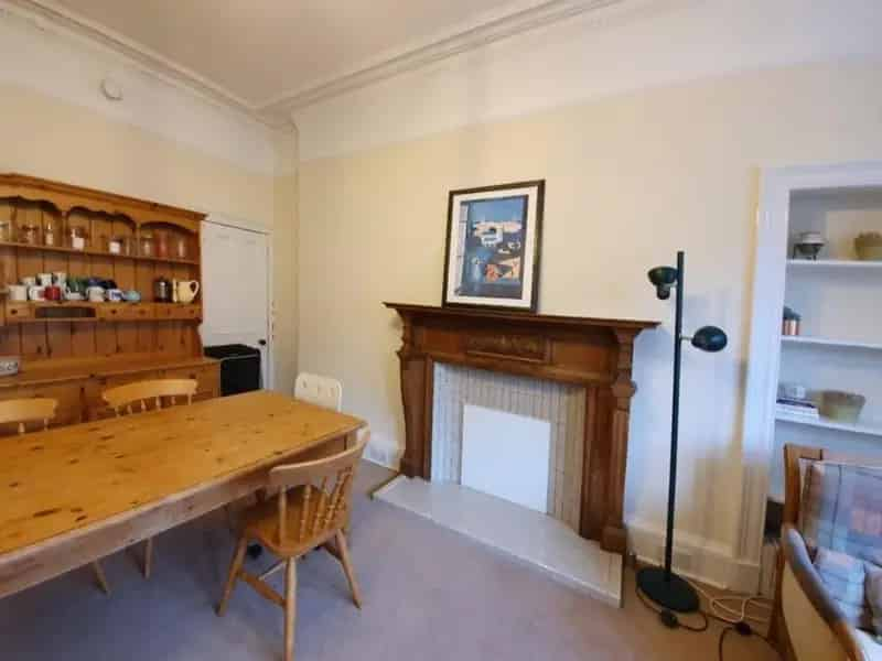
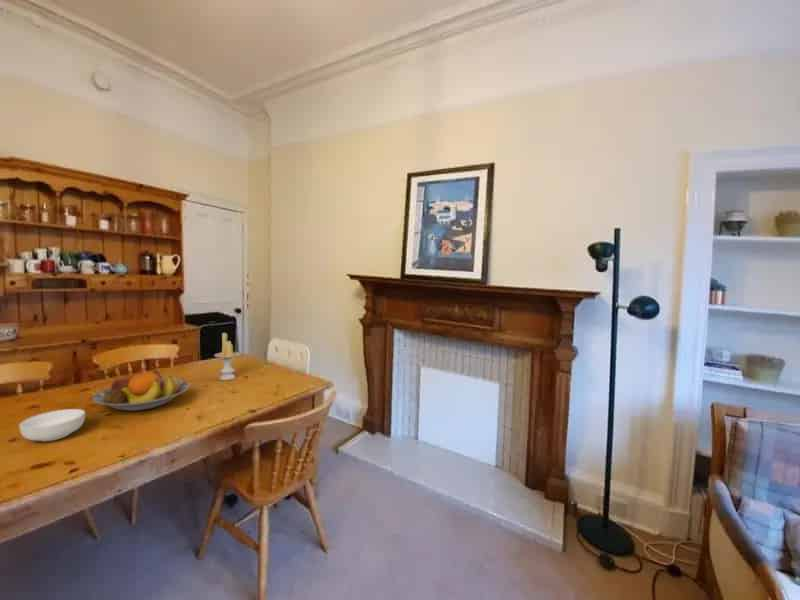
+ fruit bowl [91,369,191,412]
+ cereal bowl [18,408,86,442]
+ candle [213,332,241,381]
